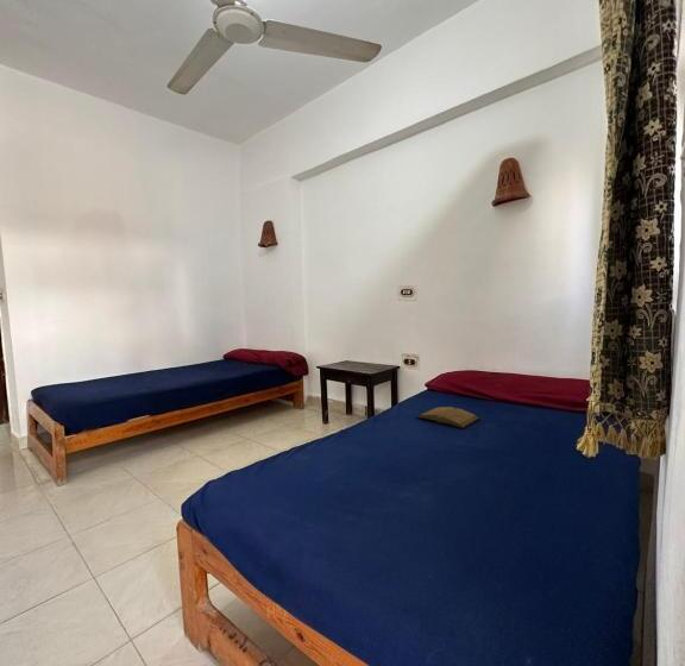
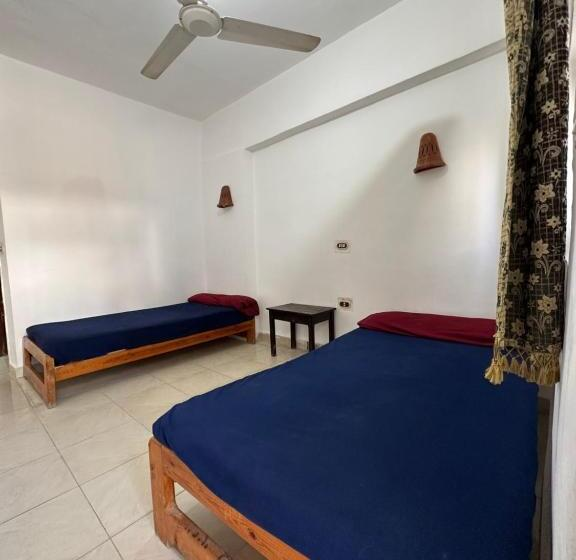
- book [416,406,480,431]
